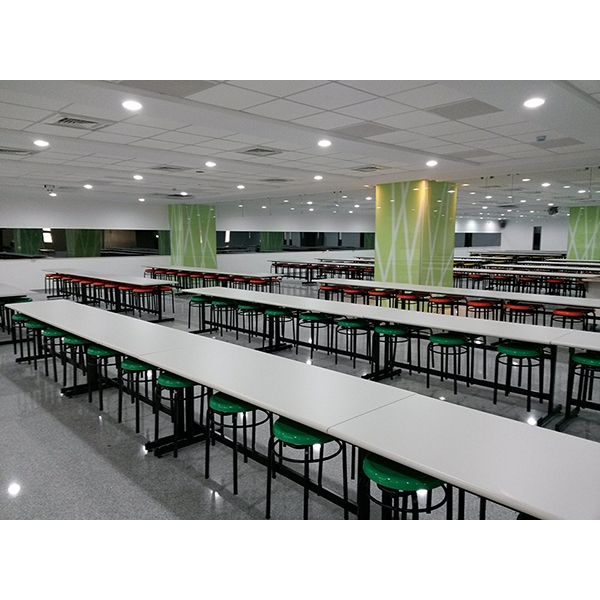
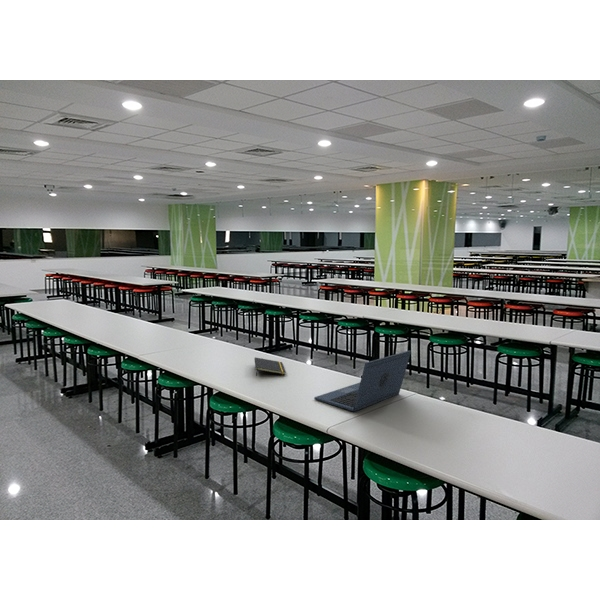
+ laptop [313,350,412,412]
+ notepad [253,356,287,377]
